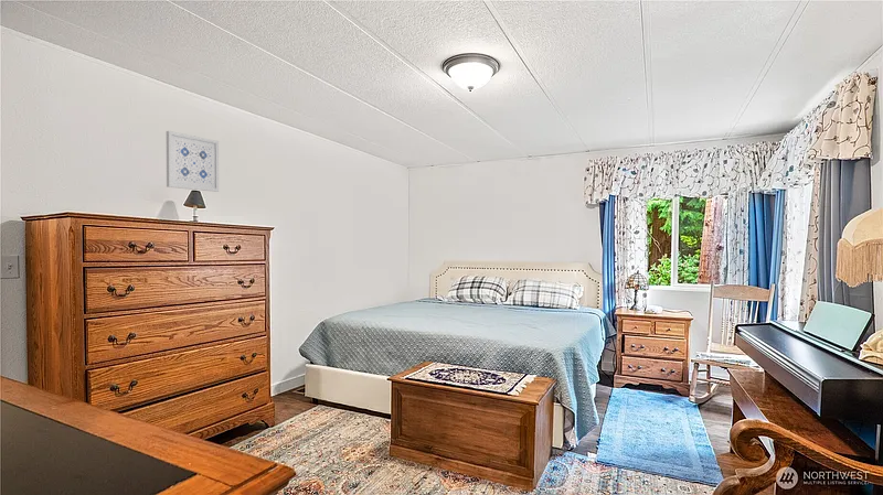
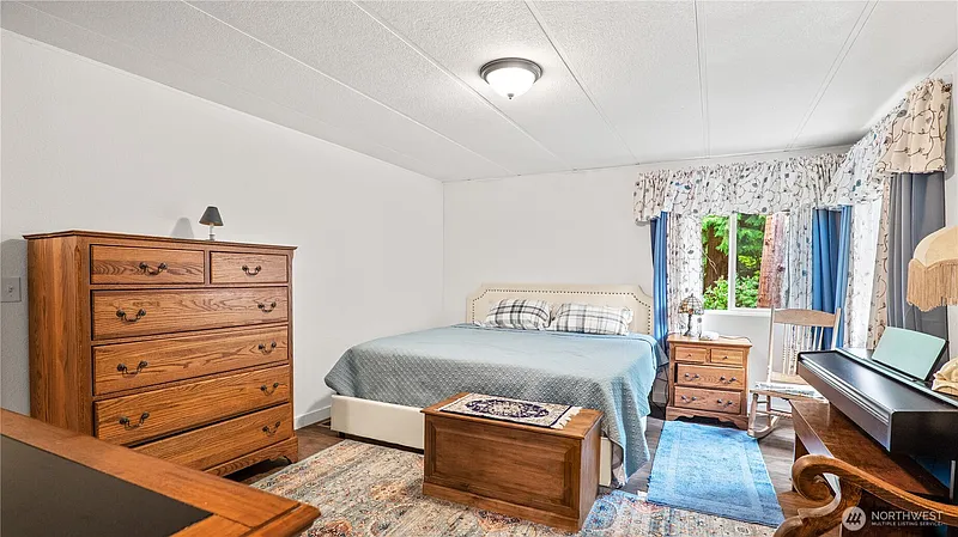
- wall art [166,130,220,193]
